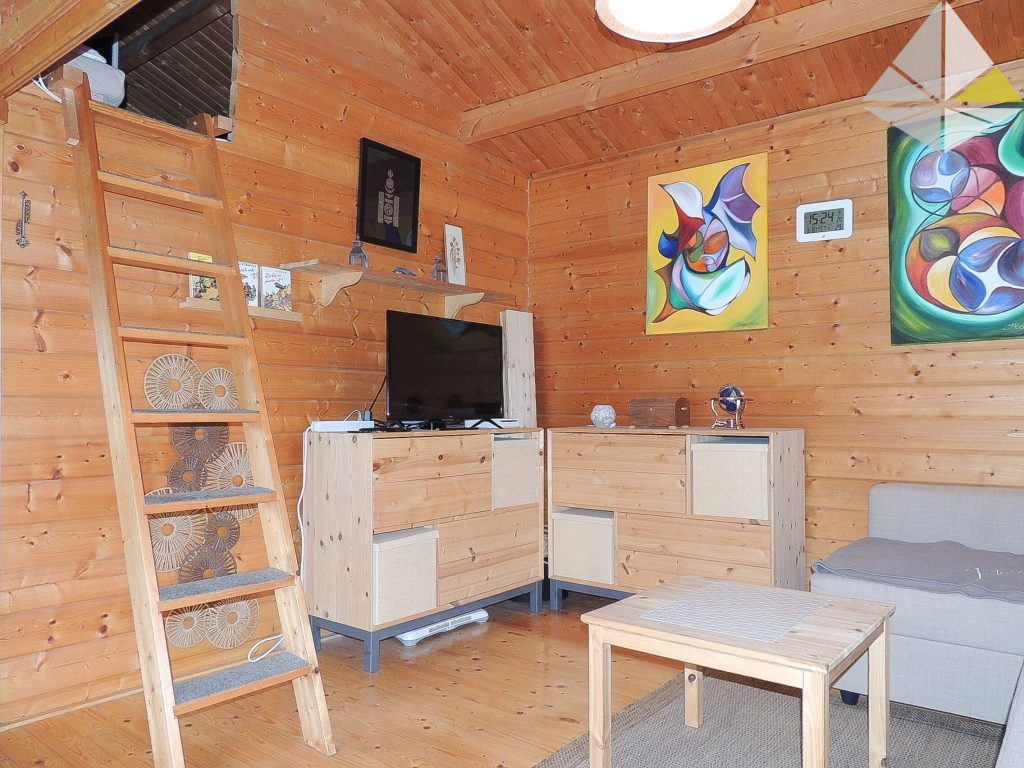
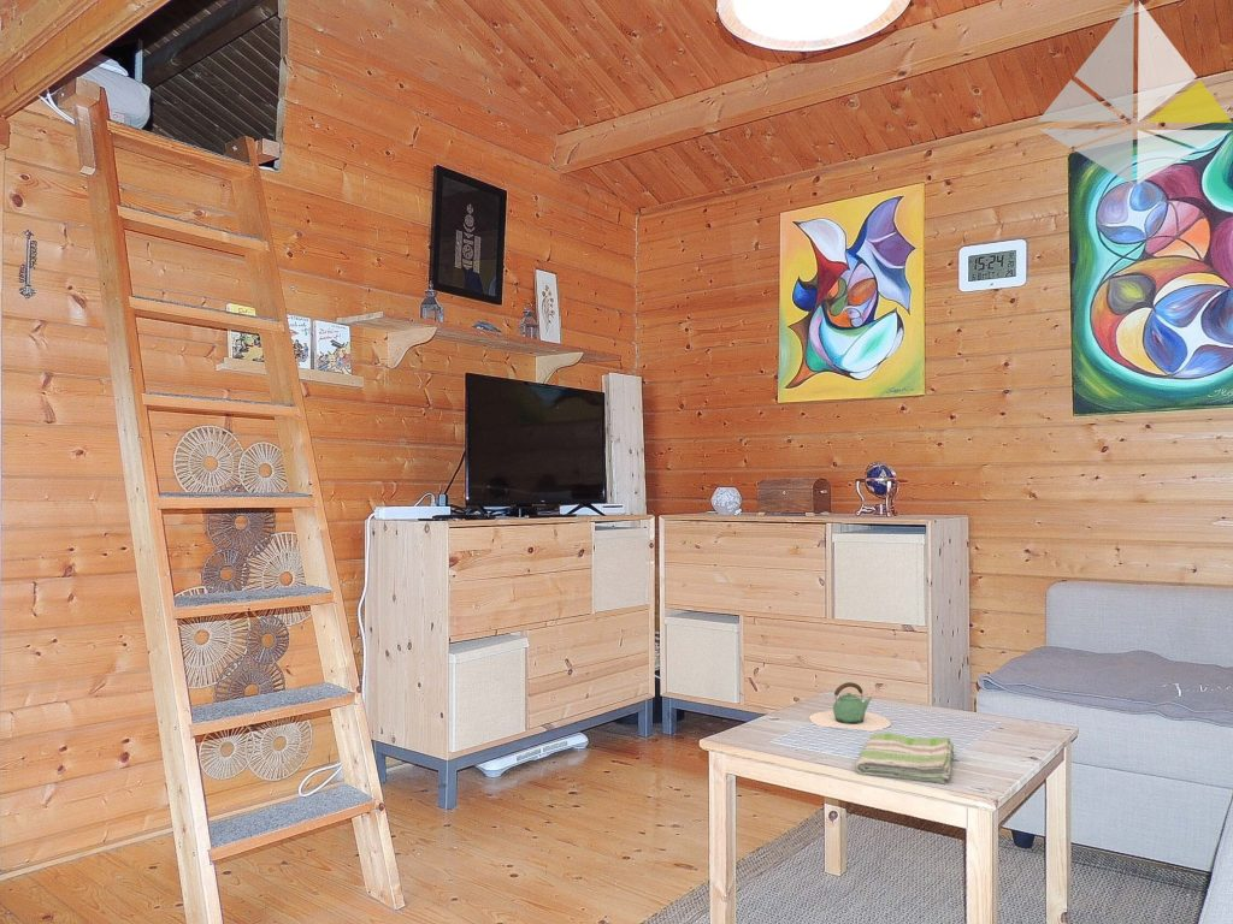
+ dish towel [854,732,955,784]
+ teapot [808,681,892,732]
